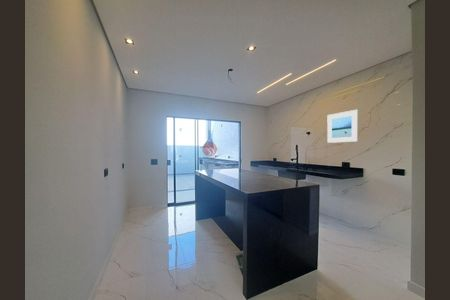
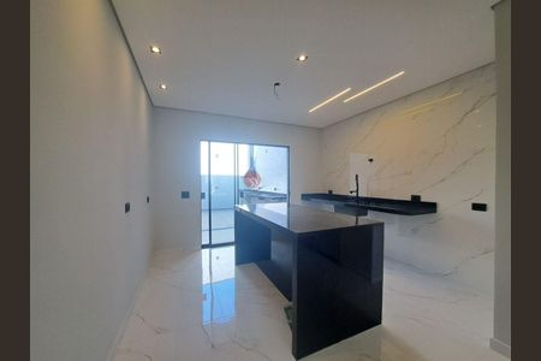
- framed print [326,109,359,144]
